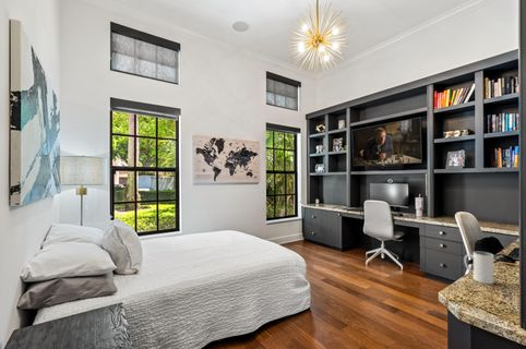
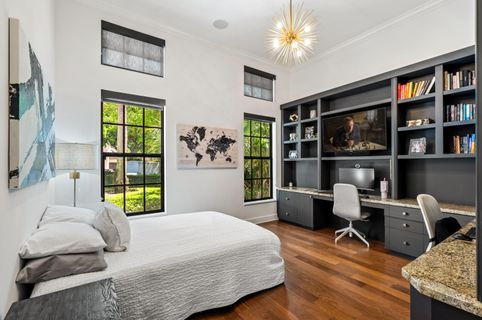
- mug [463,251,494,285]
